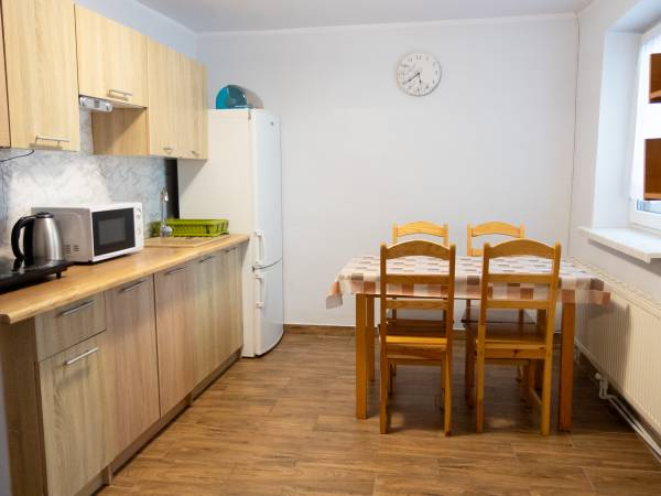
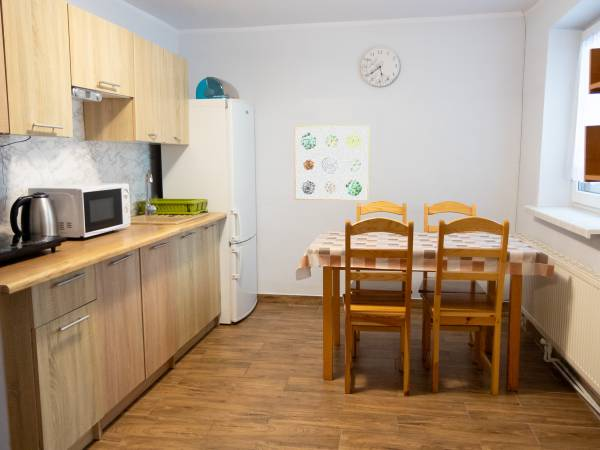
+ wall art [293,124,370,202]
